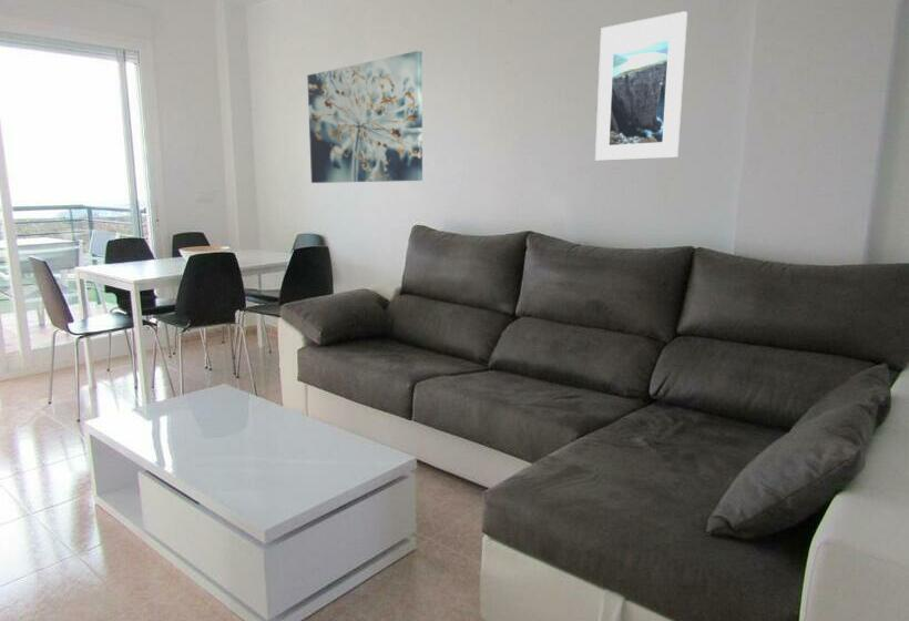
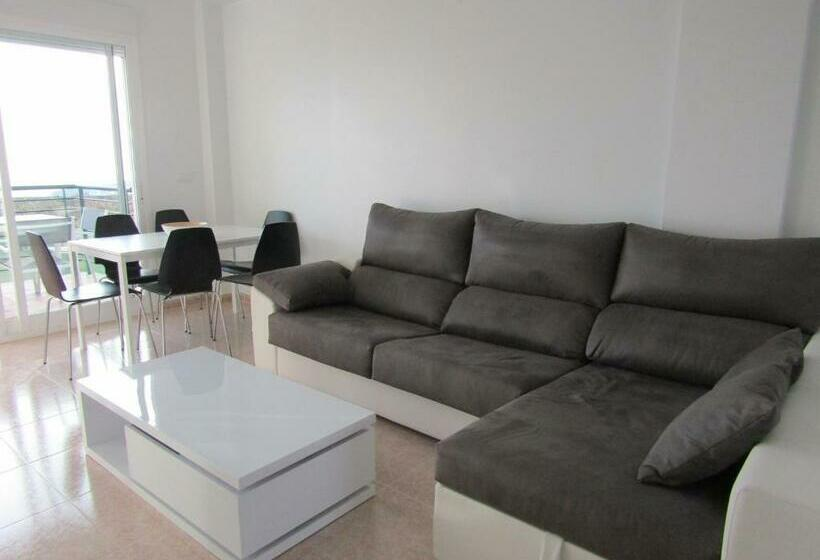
- wall art [306,50,423,184]
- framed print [594,10,688,162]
